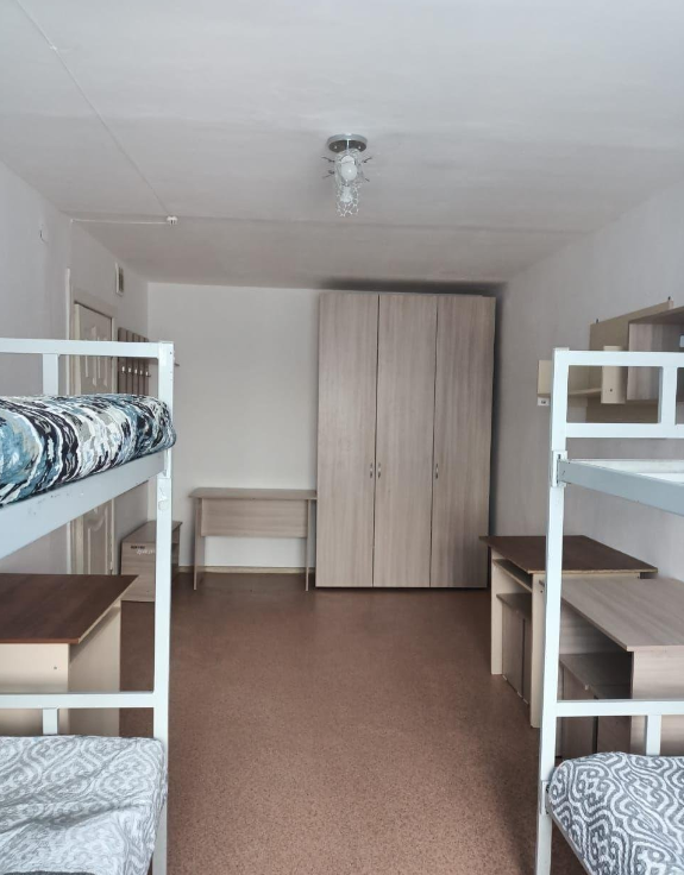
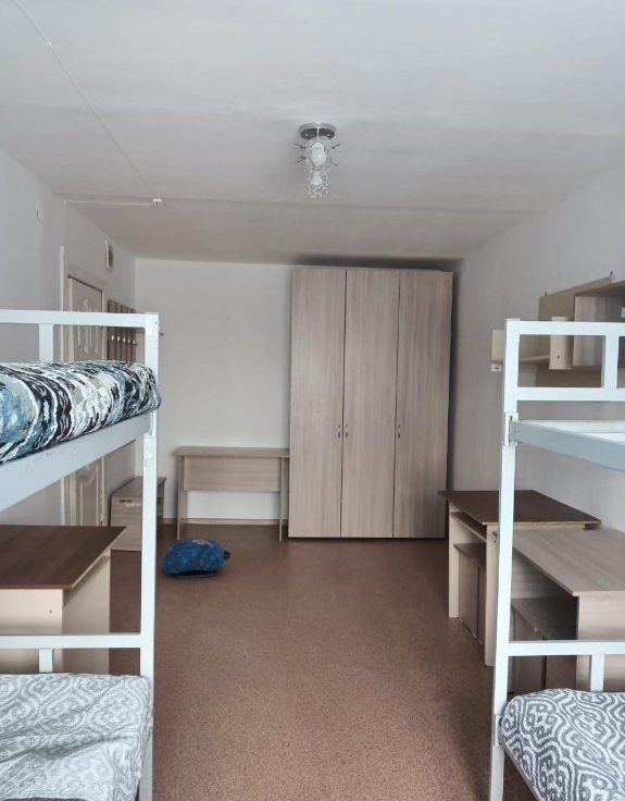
+ backpack [162,538,232,579]
